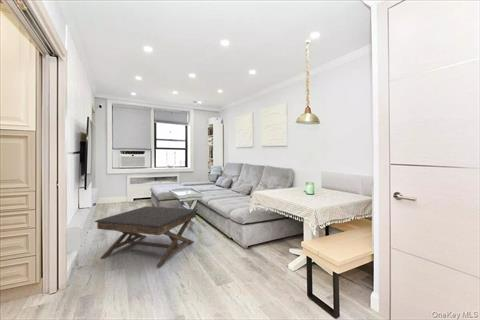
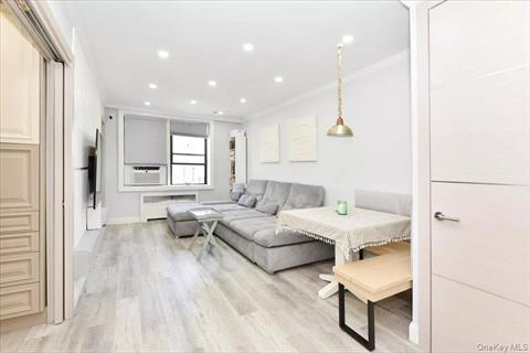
- coffee table [94,205,199,268]
